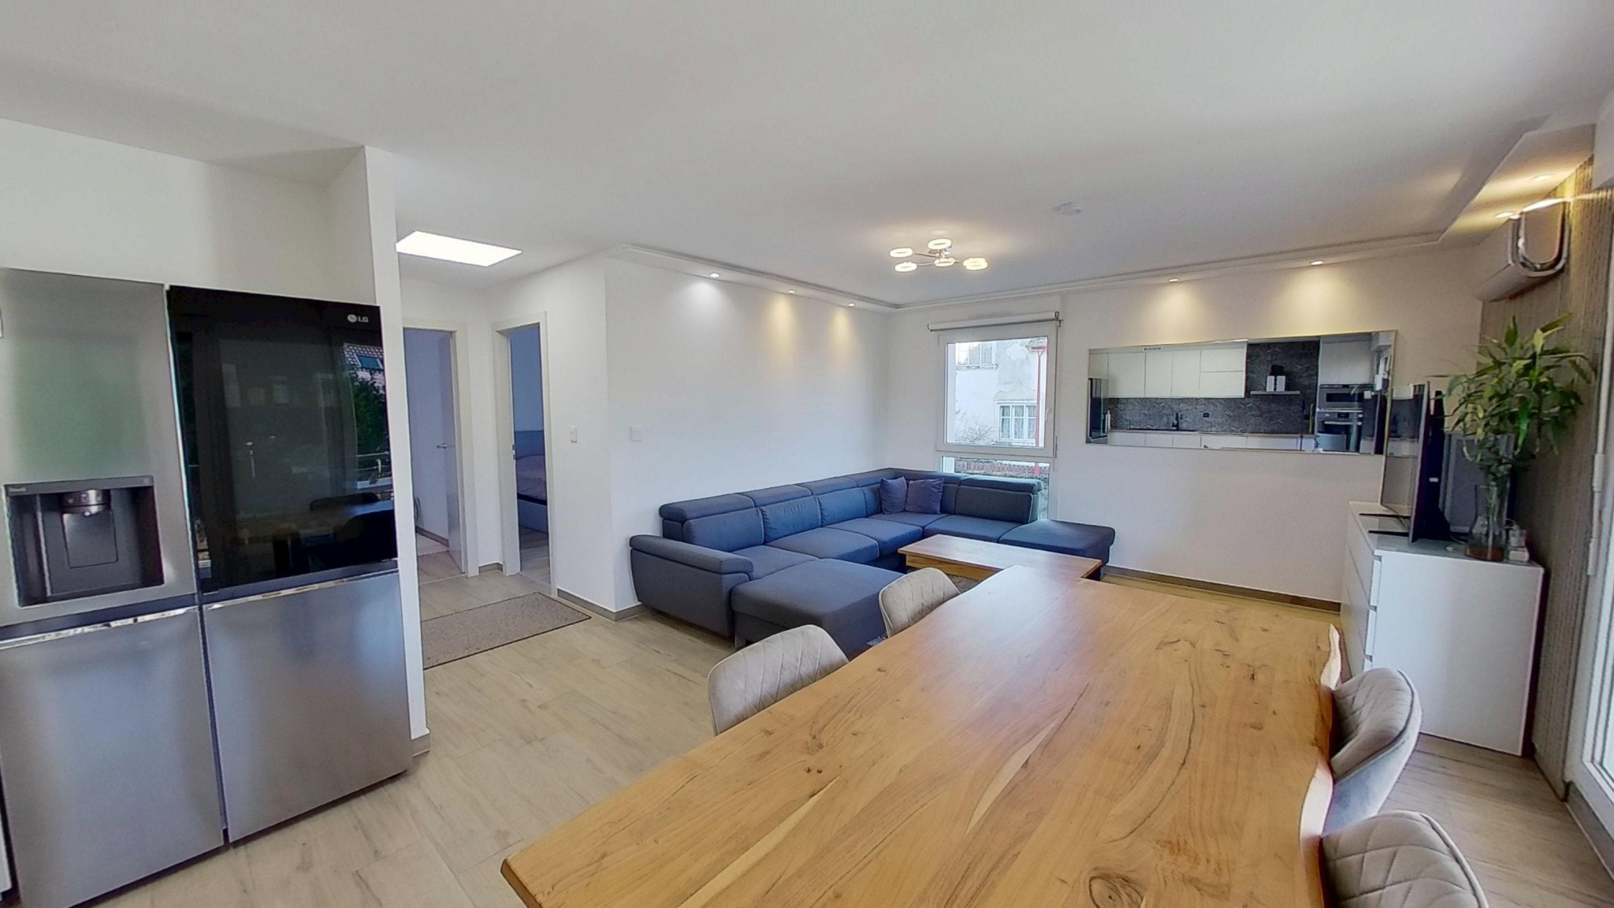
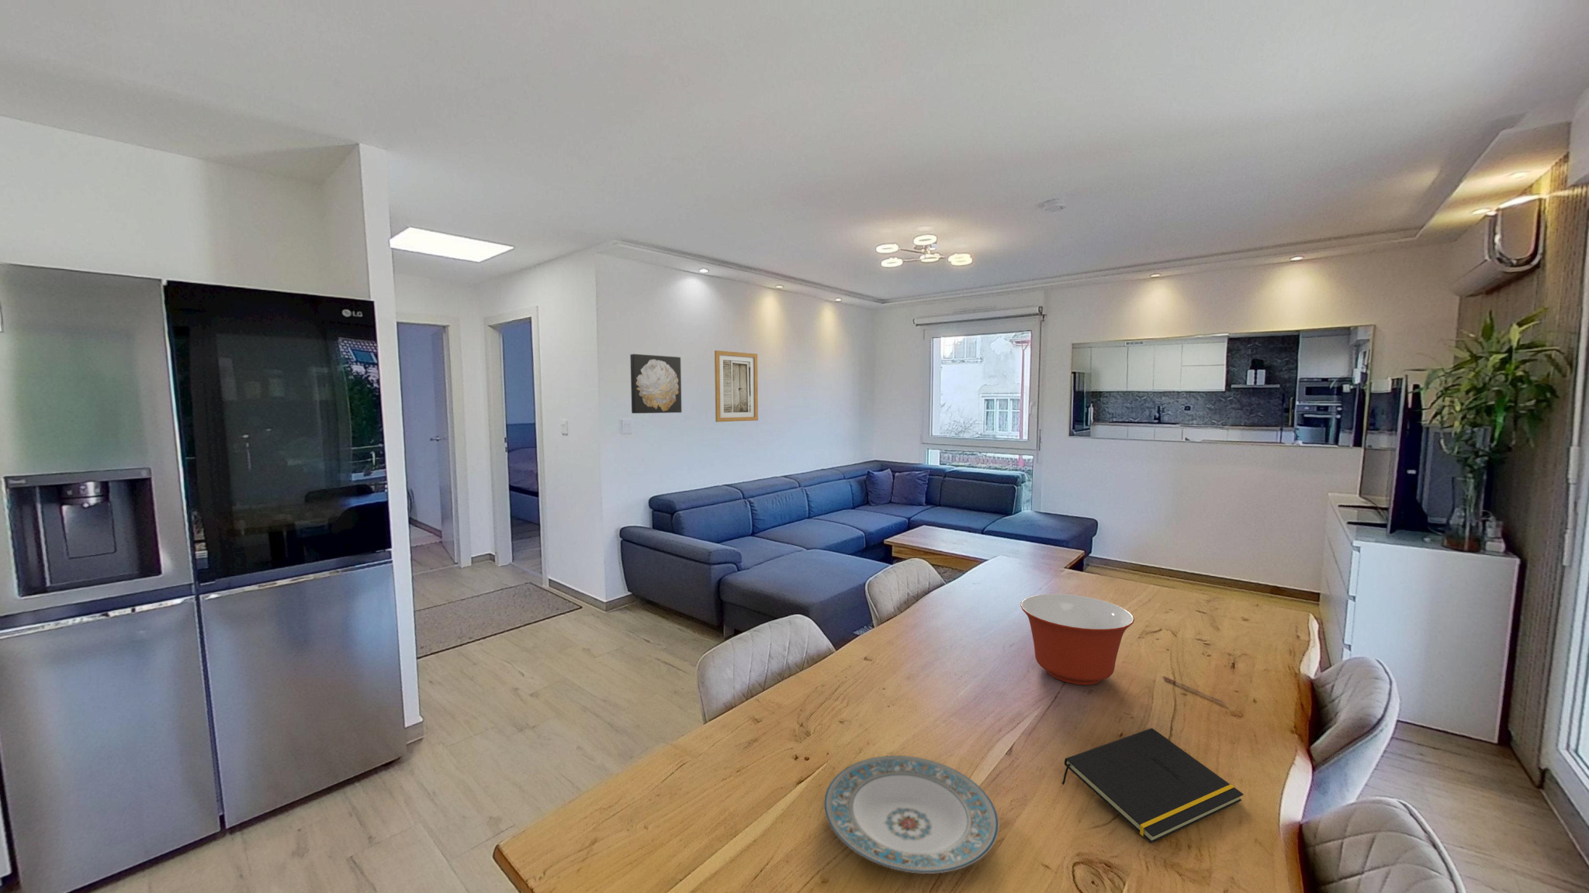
+ plate [823,755,1000,874]
+ wall art [714,350,758,422]
+ wall art [630,353,682,414]
+ pen [1161,675,1228,704]
+ notepad [1062,727,1244,844]
+ mixing bowl [1020,593,1135,686]
